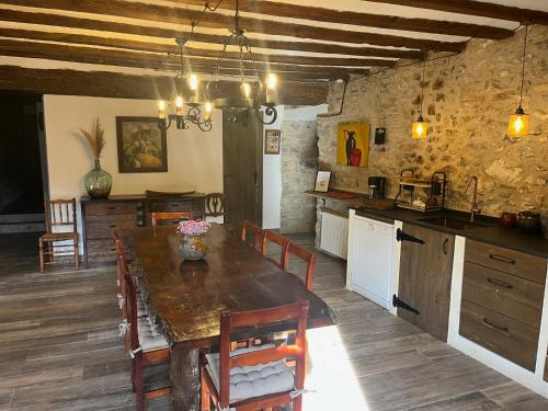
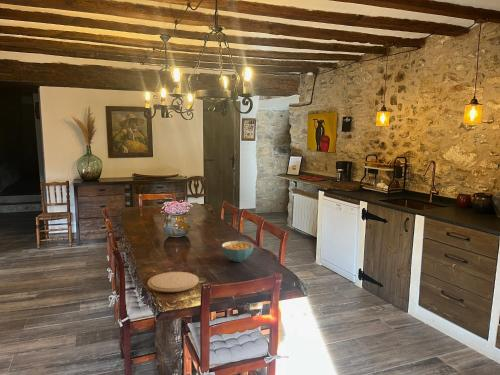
+ plate [146,271,200,293]
+ cereal bowl [221,240,255,263]
